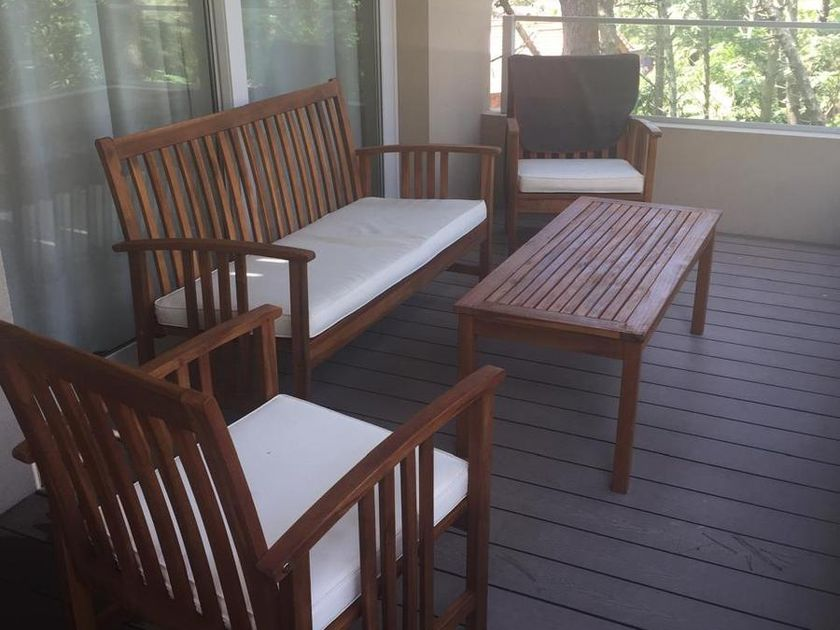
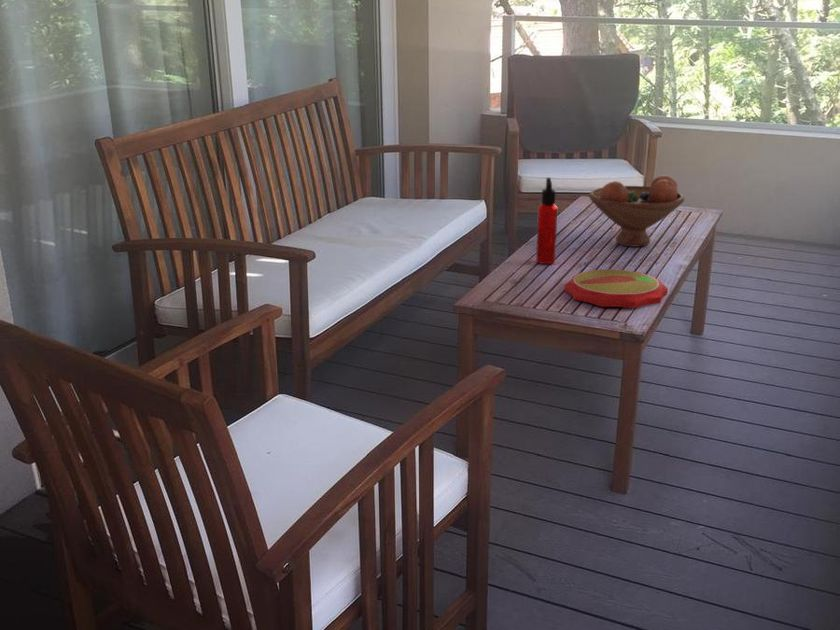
+ fruit bowl [588,174,685,247]
+ water bottle [535,177,558,265]
+ plate [564,268,669,309]
